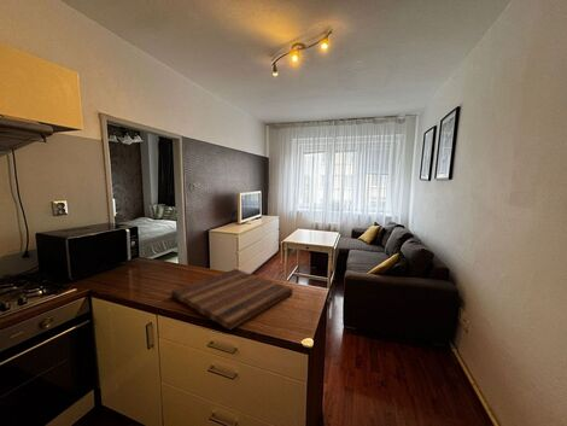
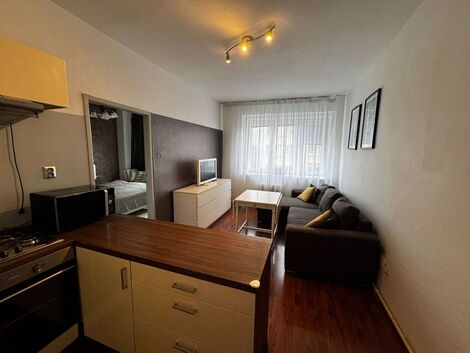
- cutting board [170,268,293,331]
